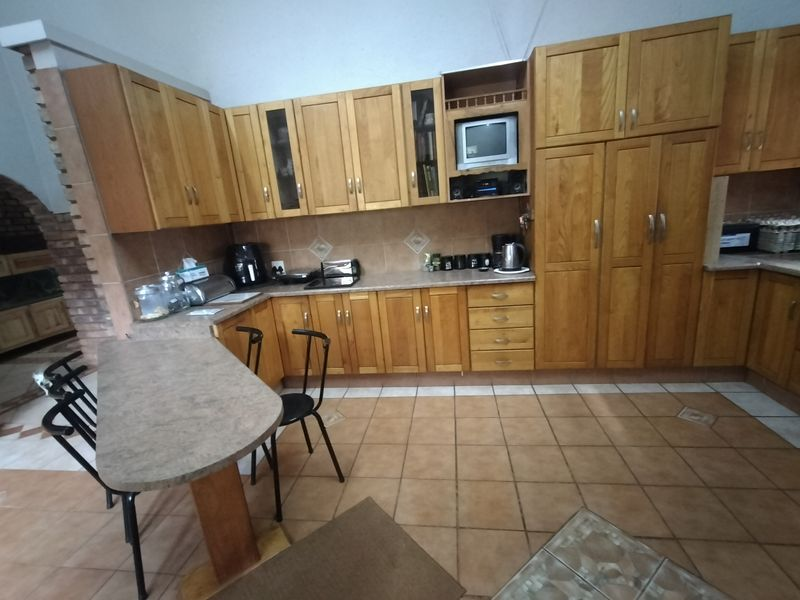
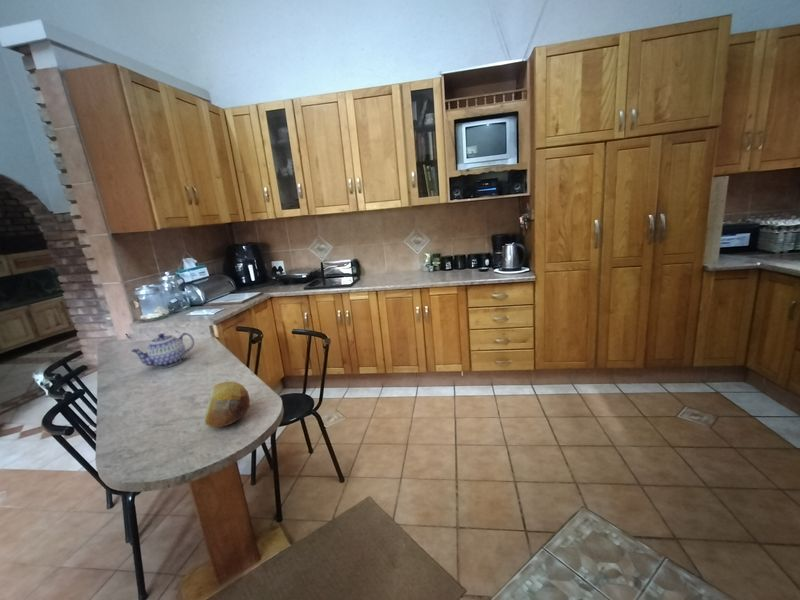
+ teapot [130,332,195,369]
+ fruit [204,381,251,428]
